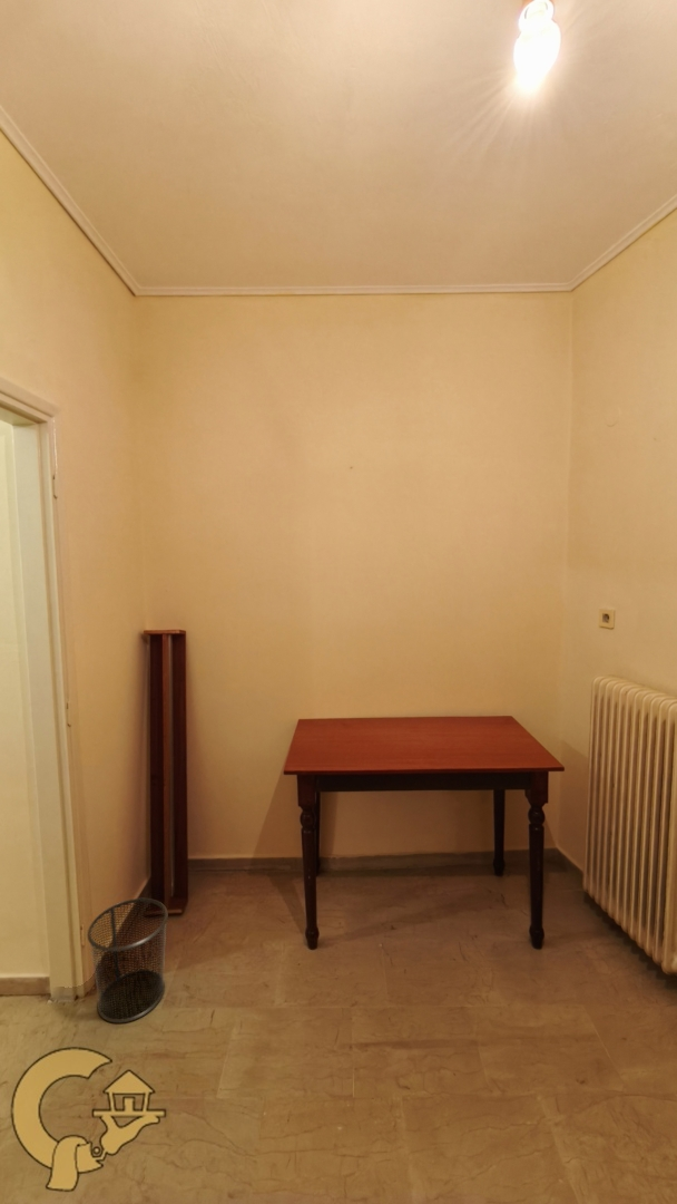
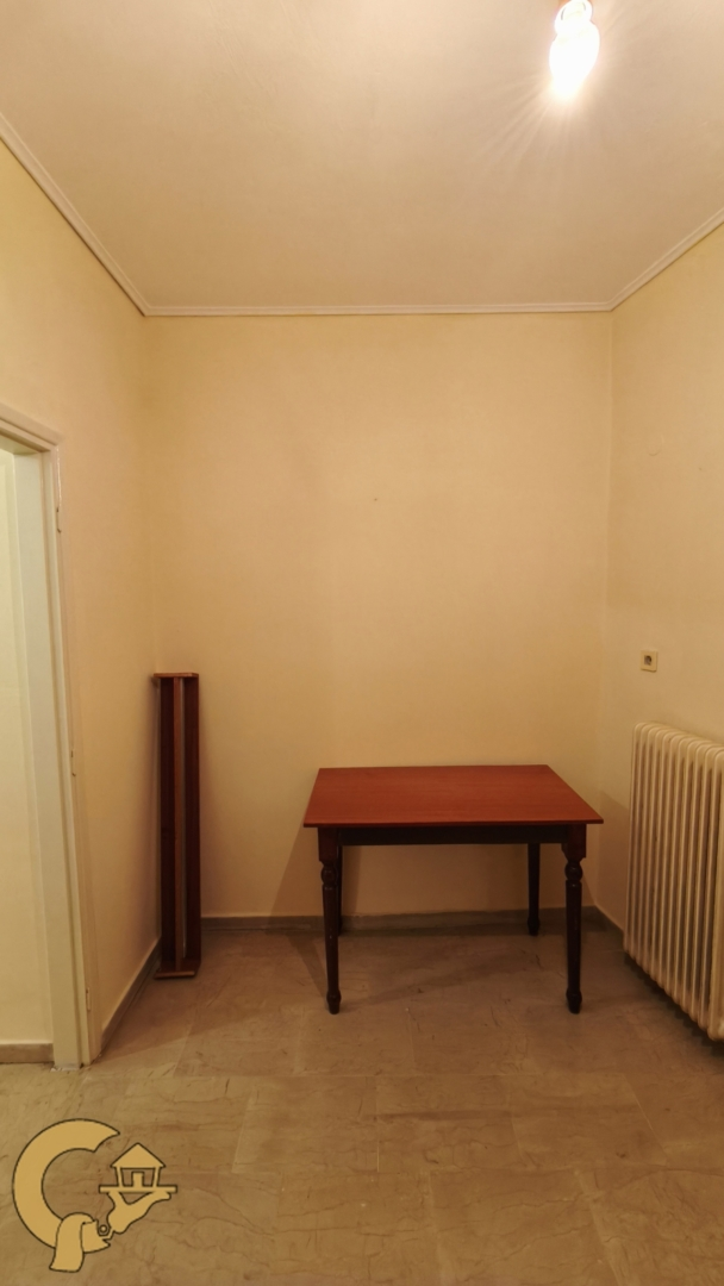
- waste bin [86,897,169,1025]
